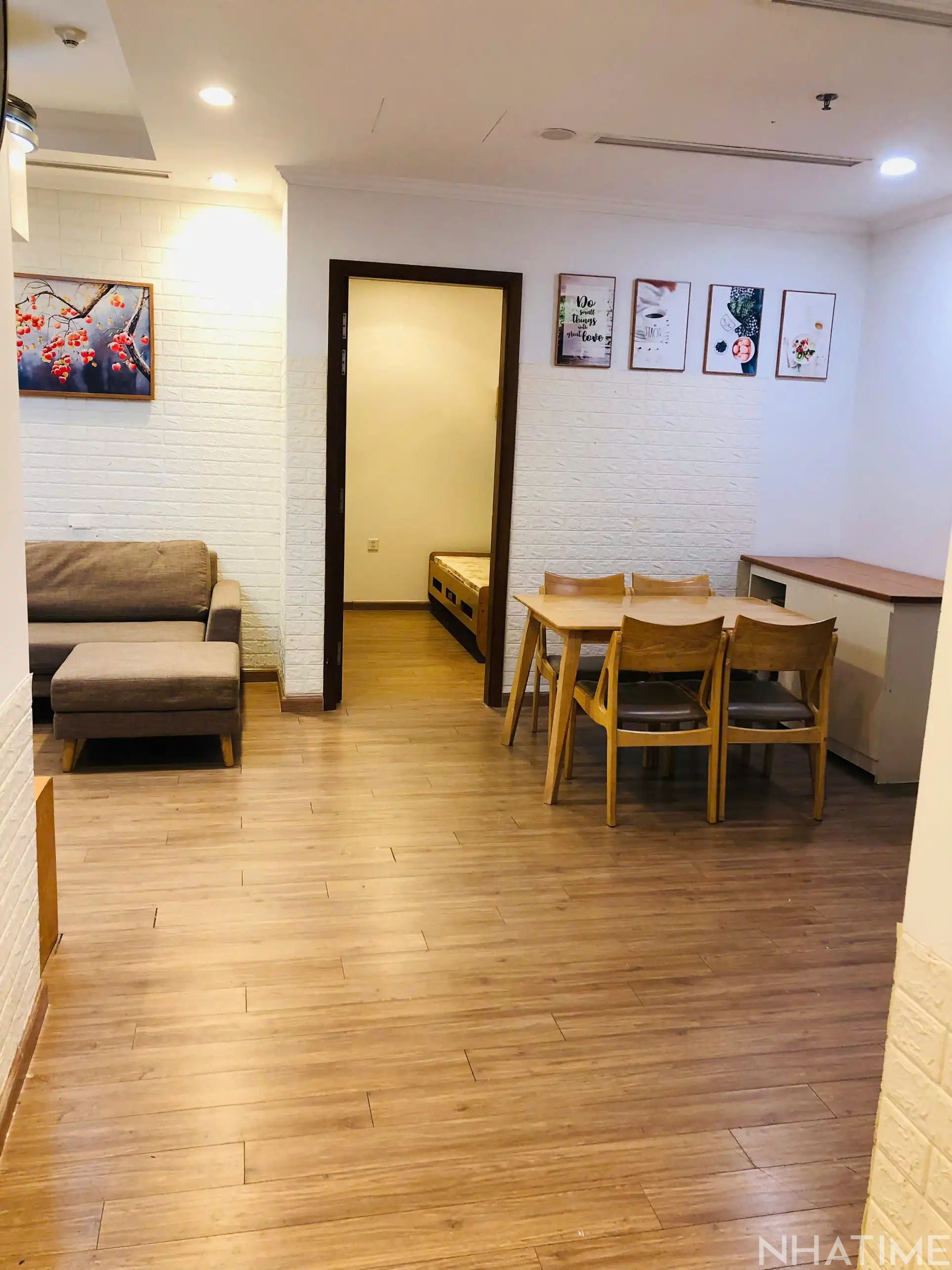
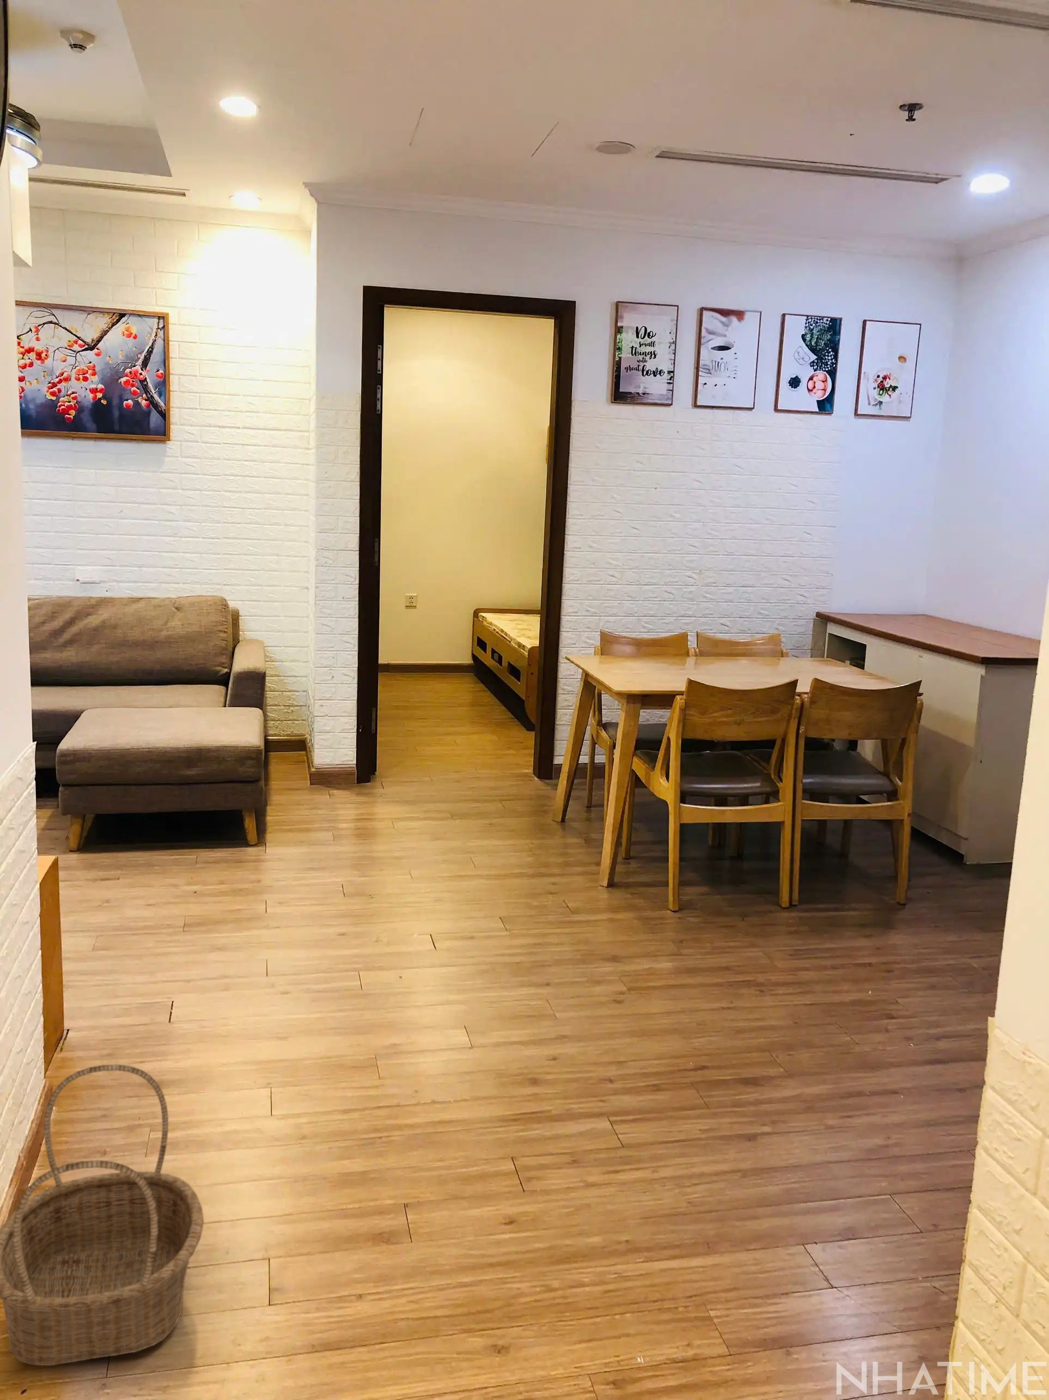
+ basket [0,1064,204,1366]
